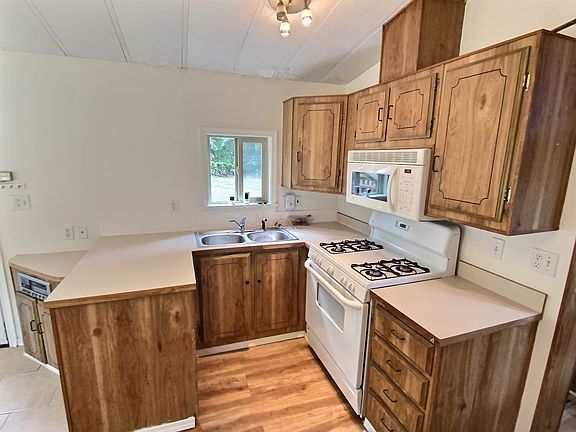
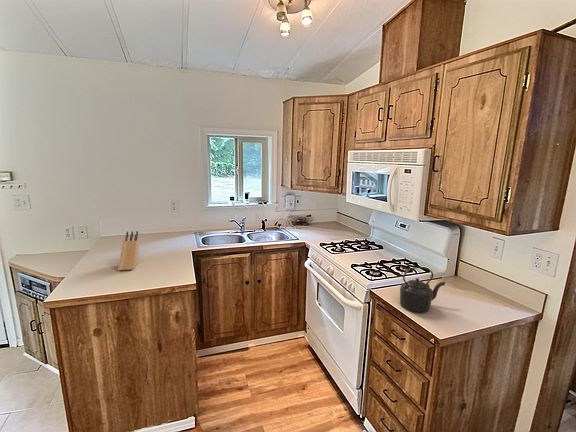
+ knife block [117,230,140,271]
+ kettle [399,266,446,313]
